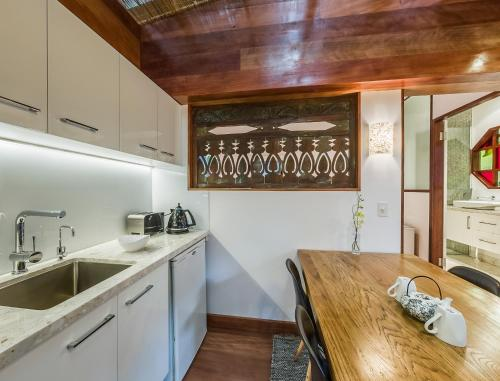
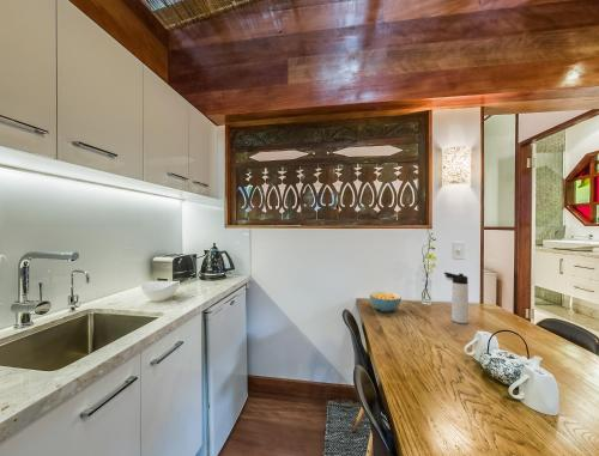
+ cereal bowl [369,291,403,312]
+ thermos bottle [443,270,470,324]
